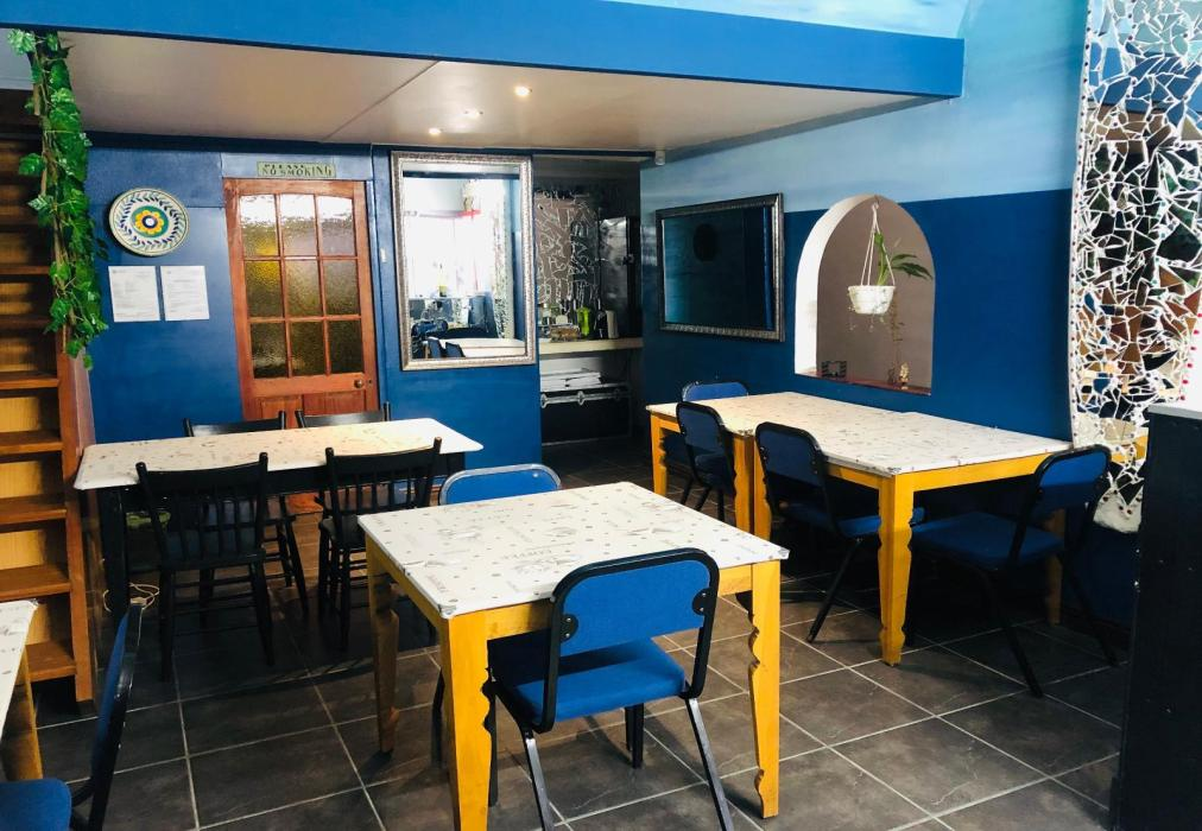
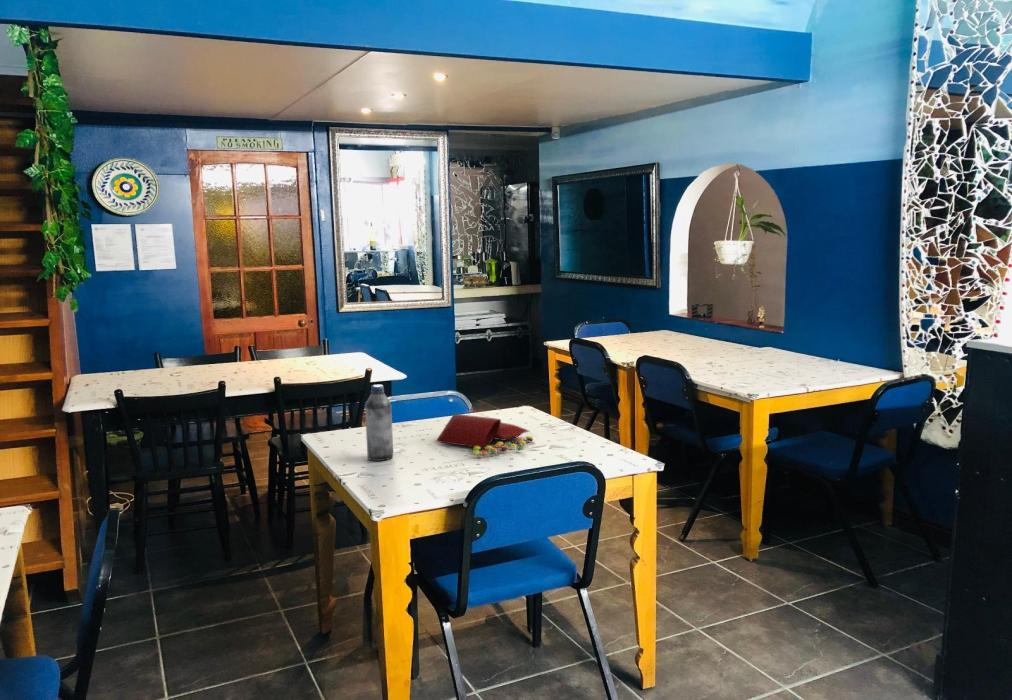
+ candy bag [435,413,534,456]
+ water bottle [364,384,394,462]
